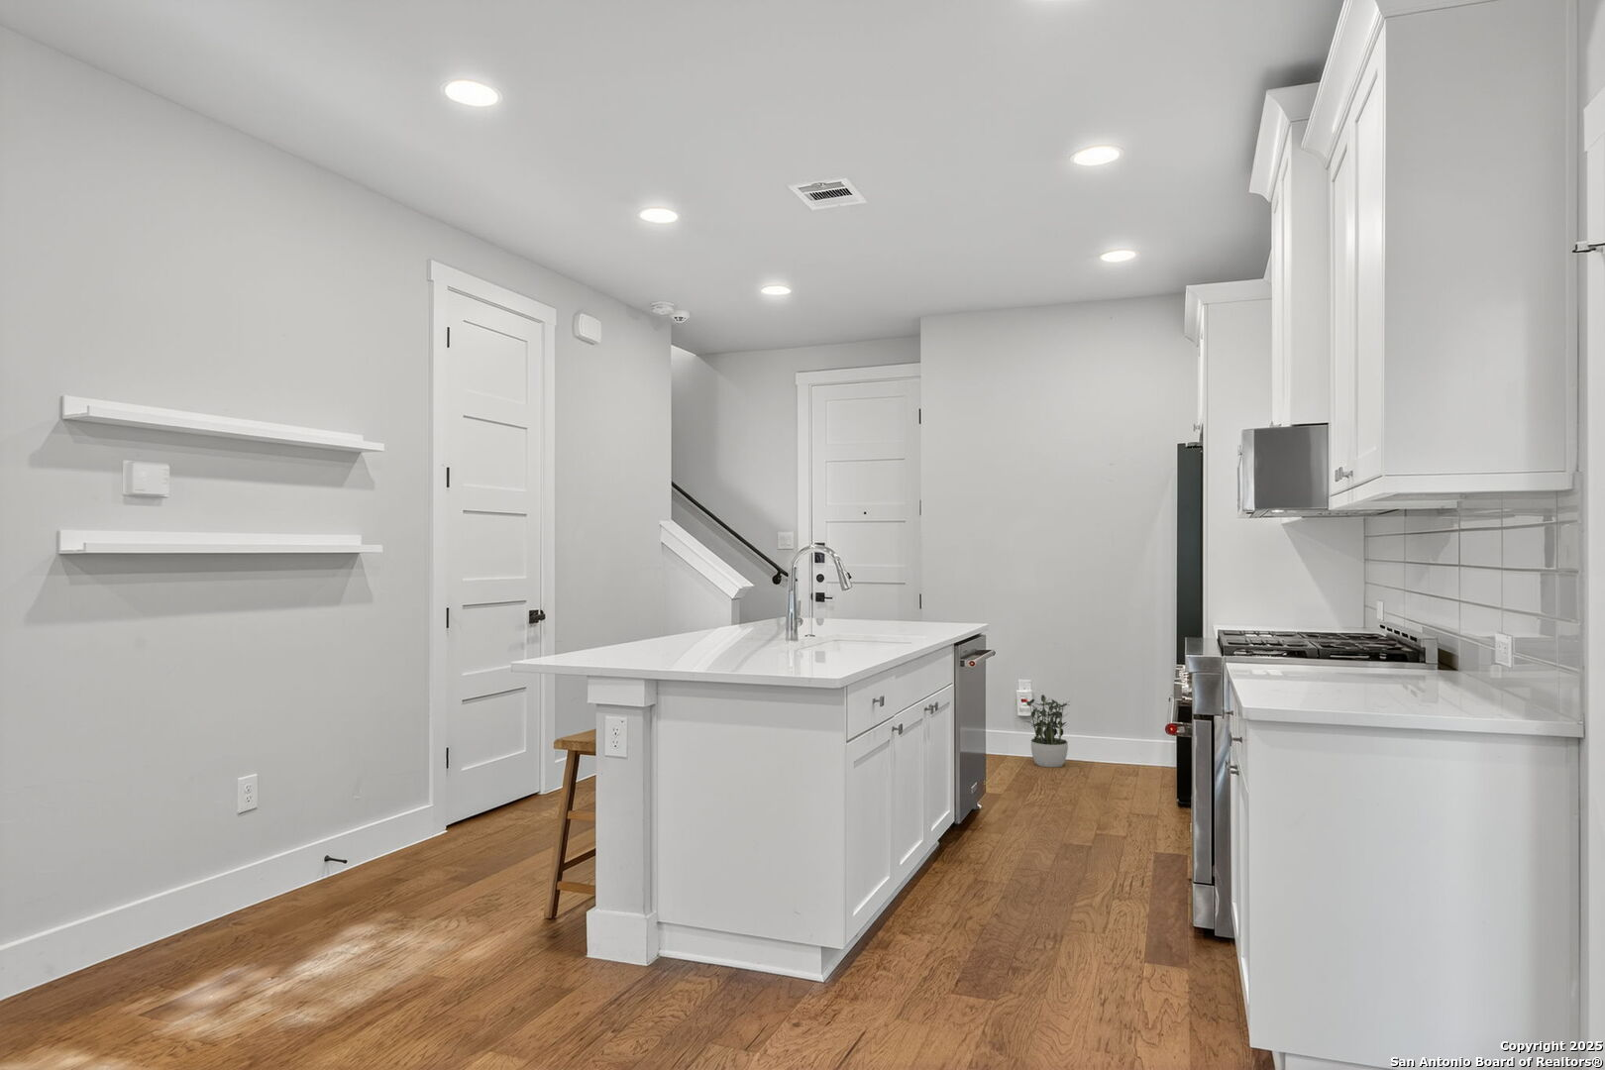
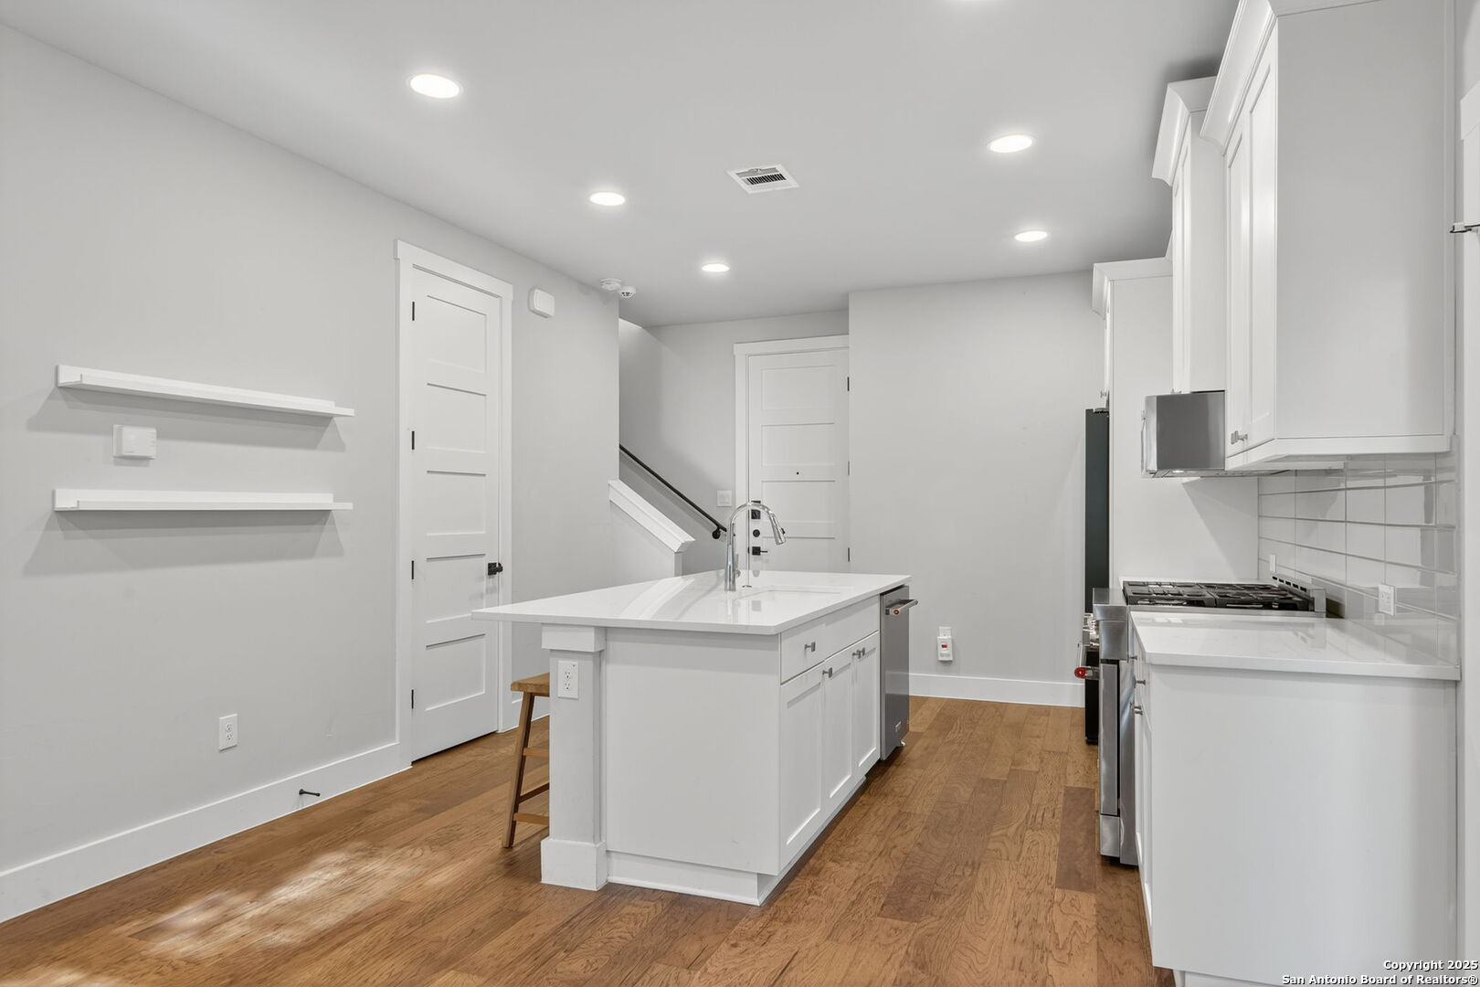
- potted plant [1023,694,1071,768]
